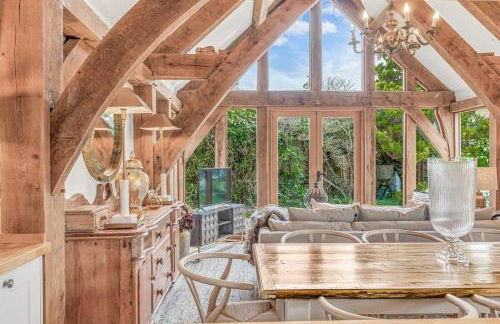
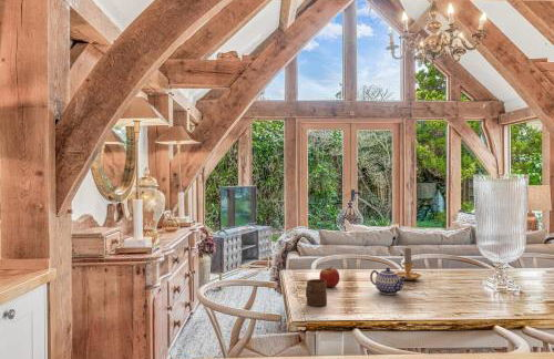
+ apple [318,265,341,288]
+ cup [305,278,328,307]
+ candle [396,247,422,281]
+ teapot [369,267,407,296]
